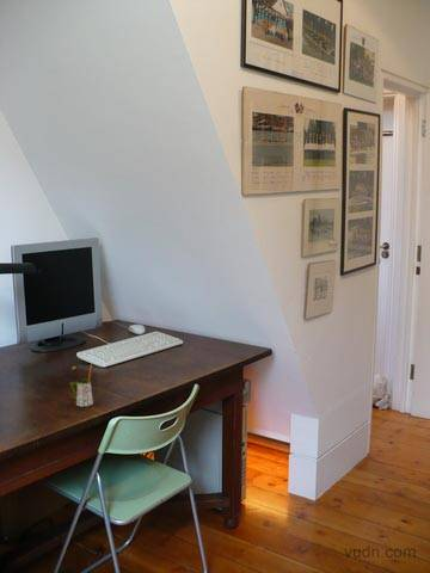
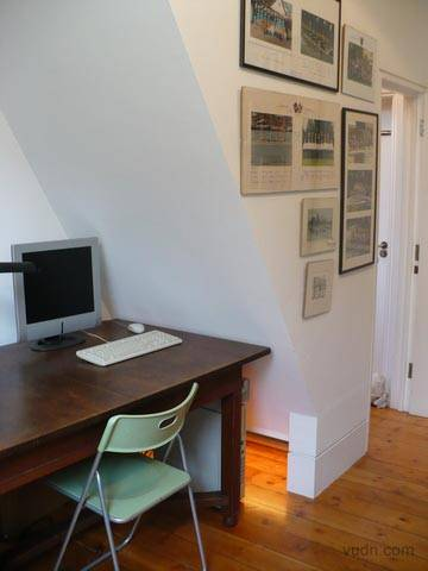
- pen holder [68,363,94,407]
